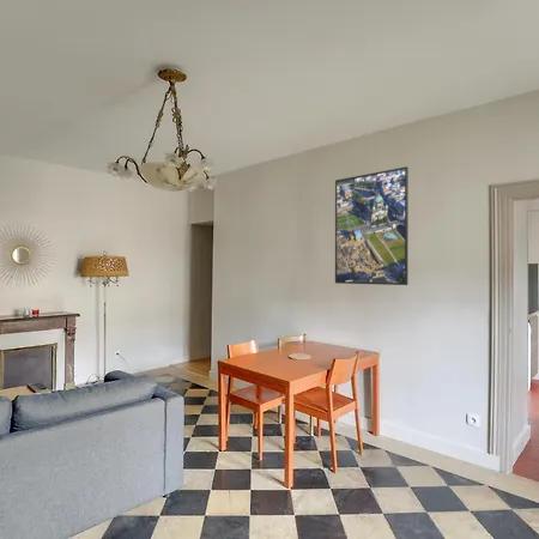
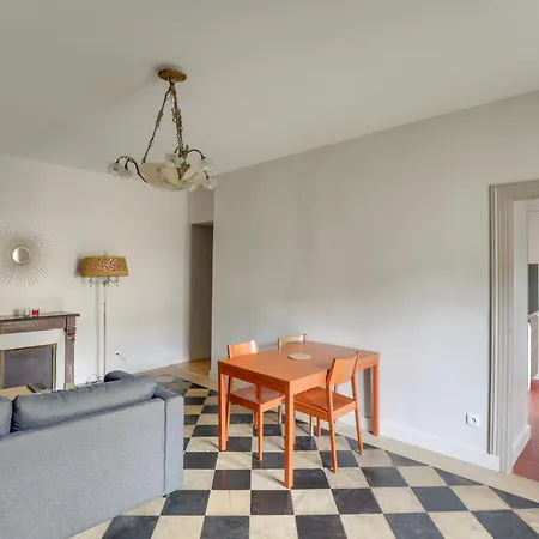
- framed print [334,165,410,286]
